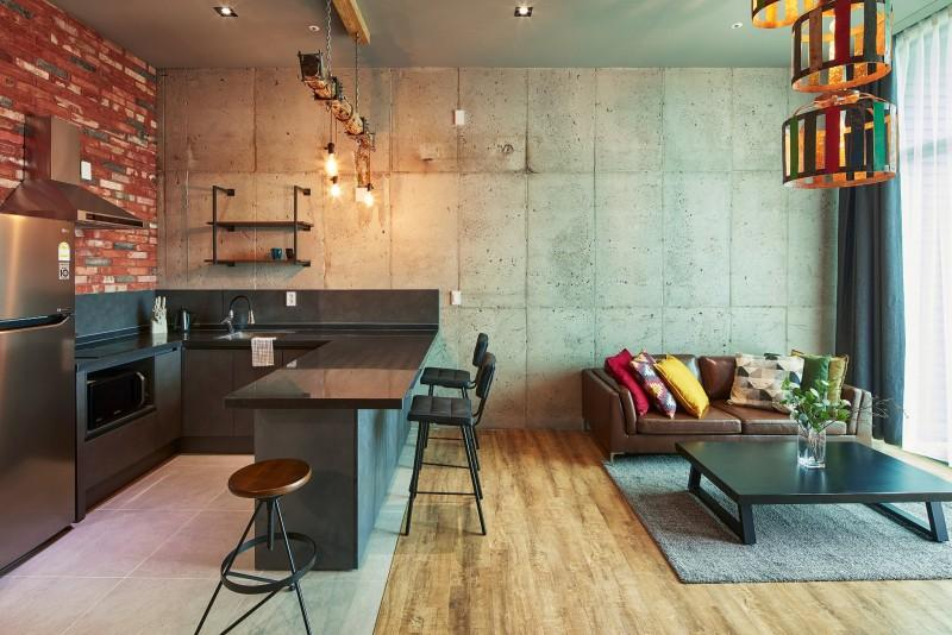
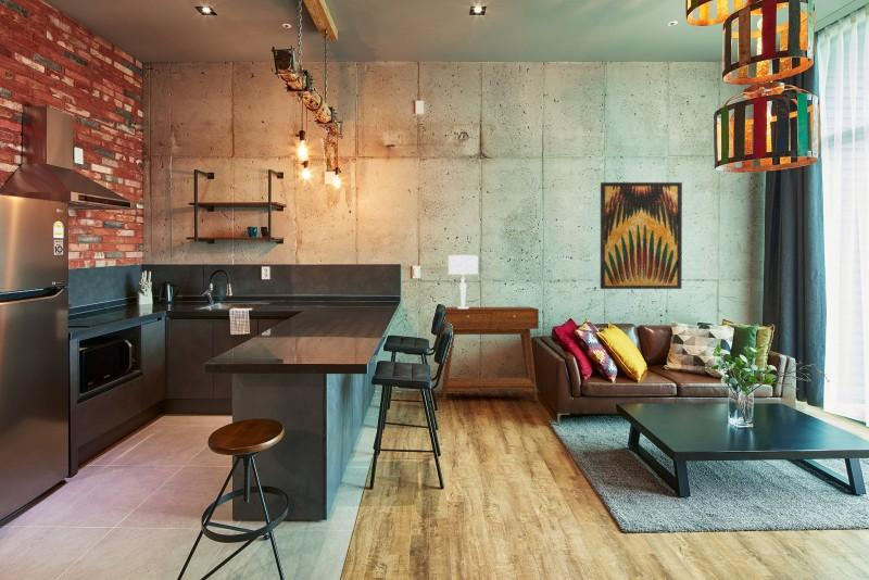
+ table lamp [448,254,479,308]
+ console table [441,306,540,403]
+ wall art [600,181,683,290]
